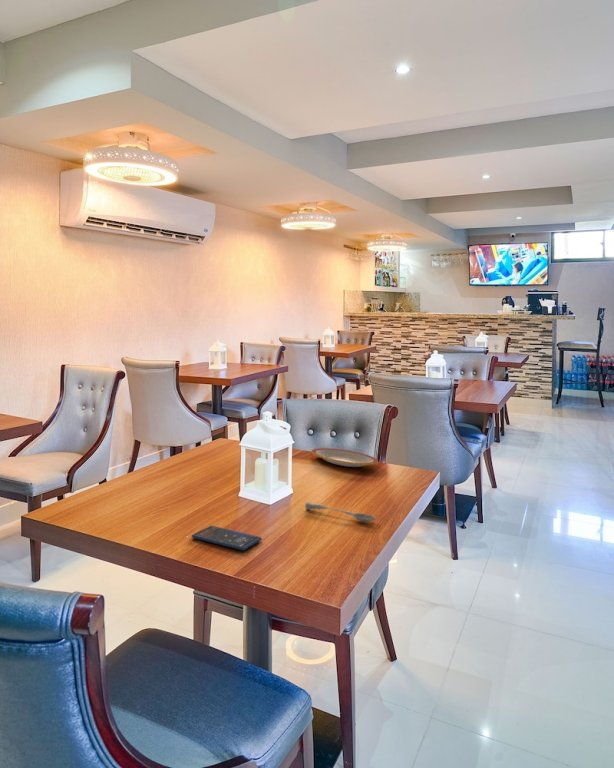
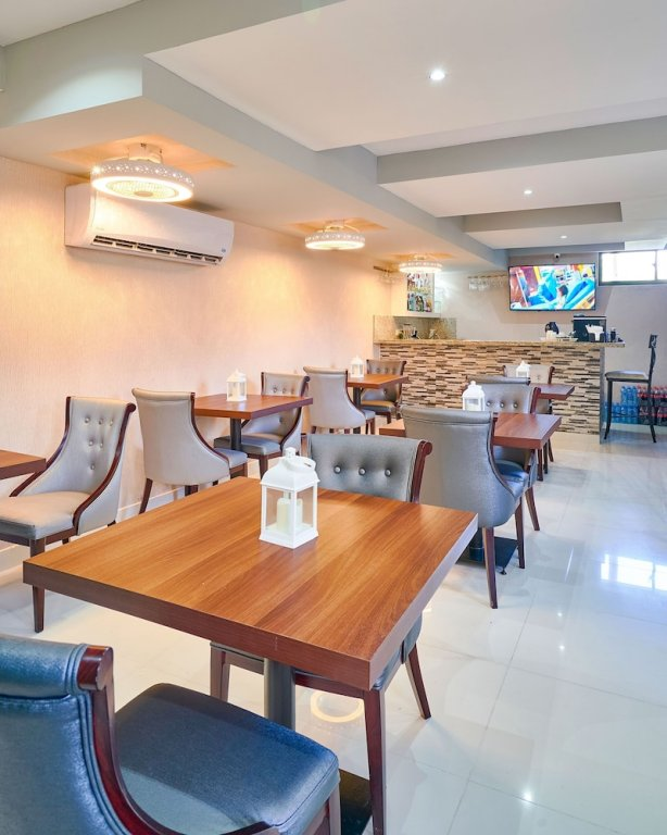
- plate [311,447,379,468]
- smartphone [191,525,263,551]
- soupspoon [304,501,377,522]
